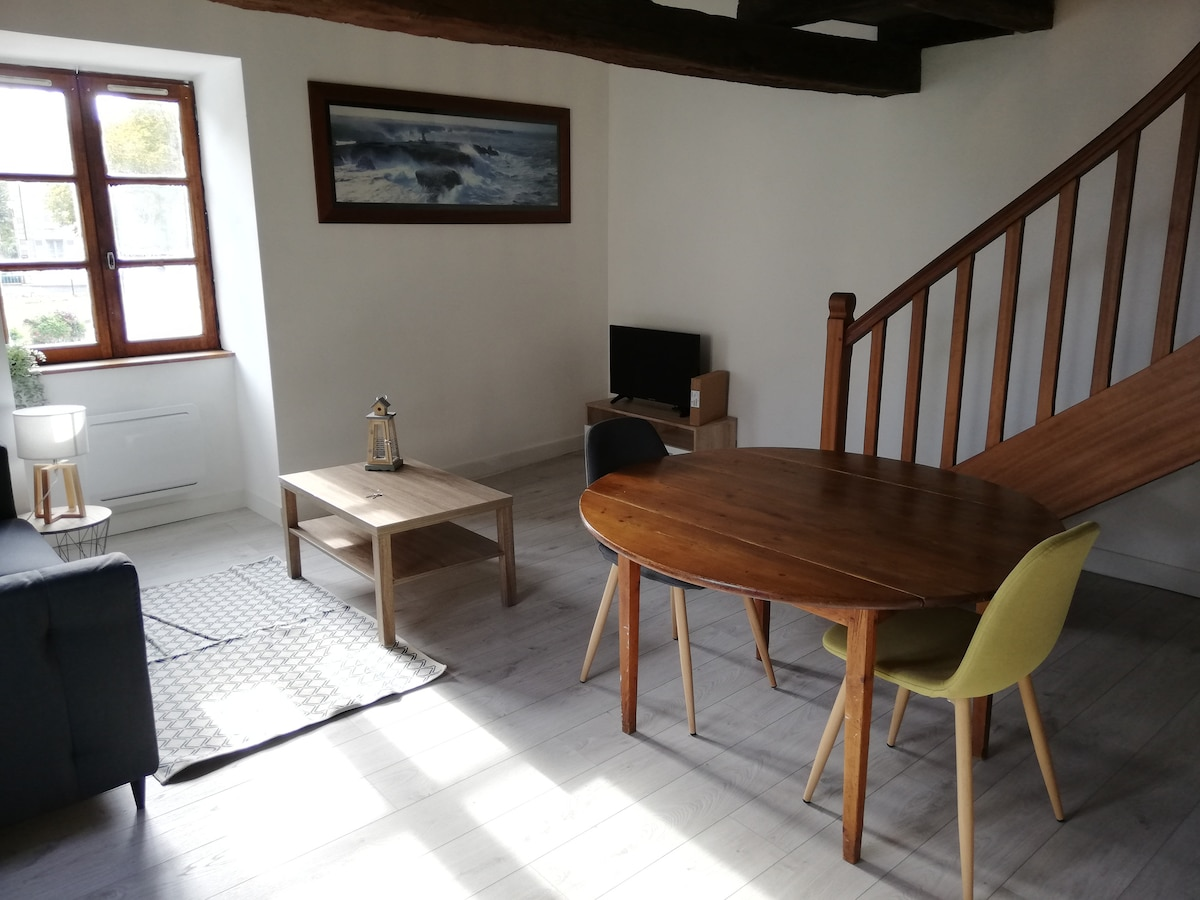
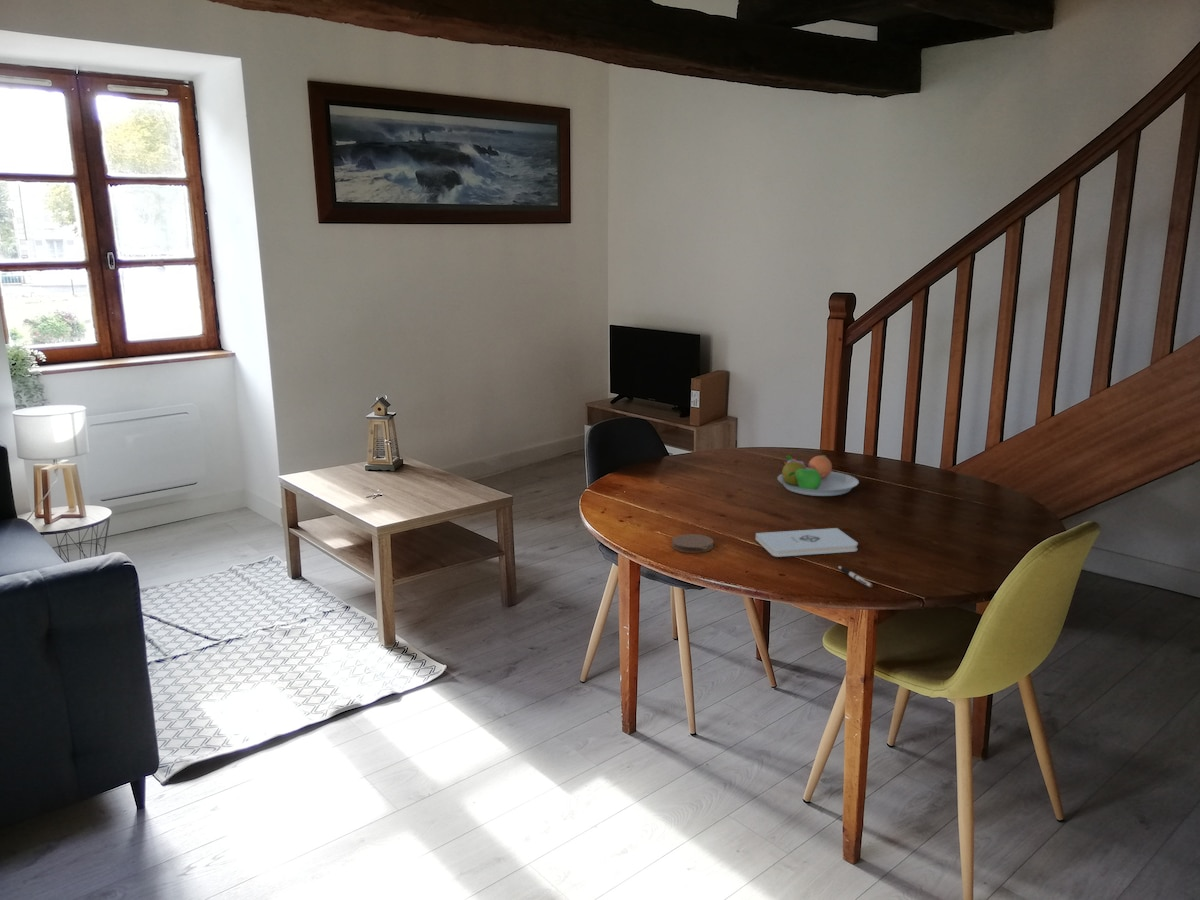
+ coaster [671,533,714,554]
+ pen [837,565,873,588]
+ fruit bowl [776,454,860,497]
+ notepad [755,527,859,558]
